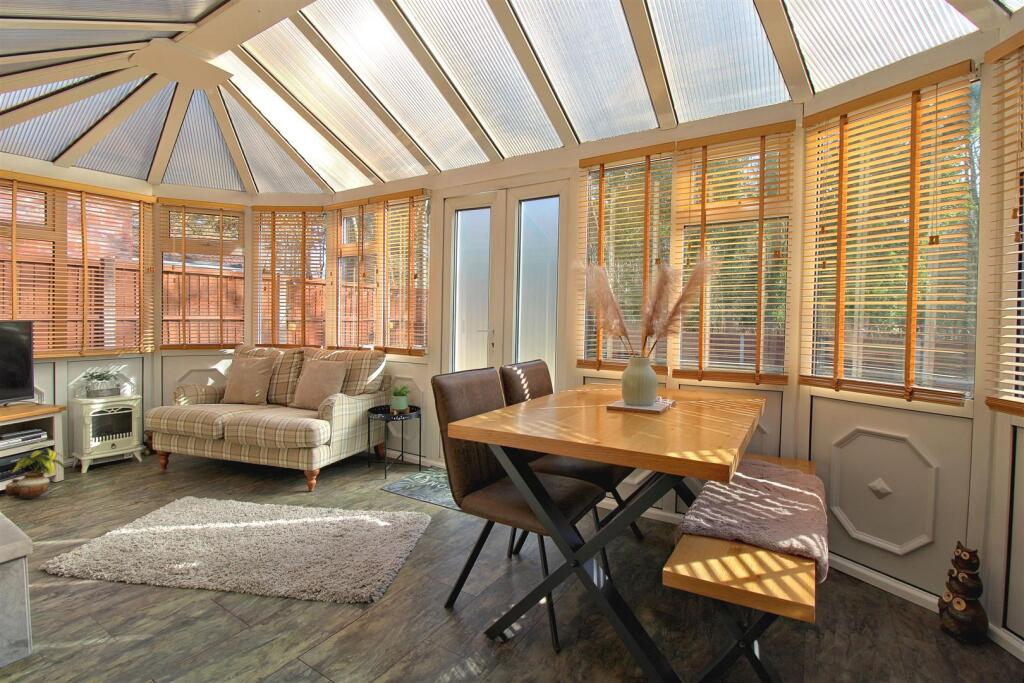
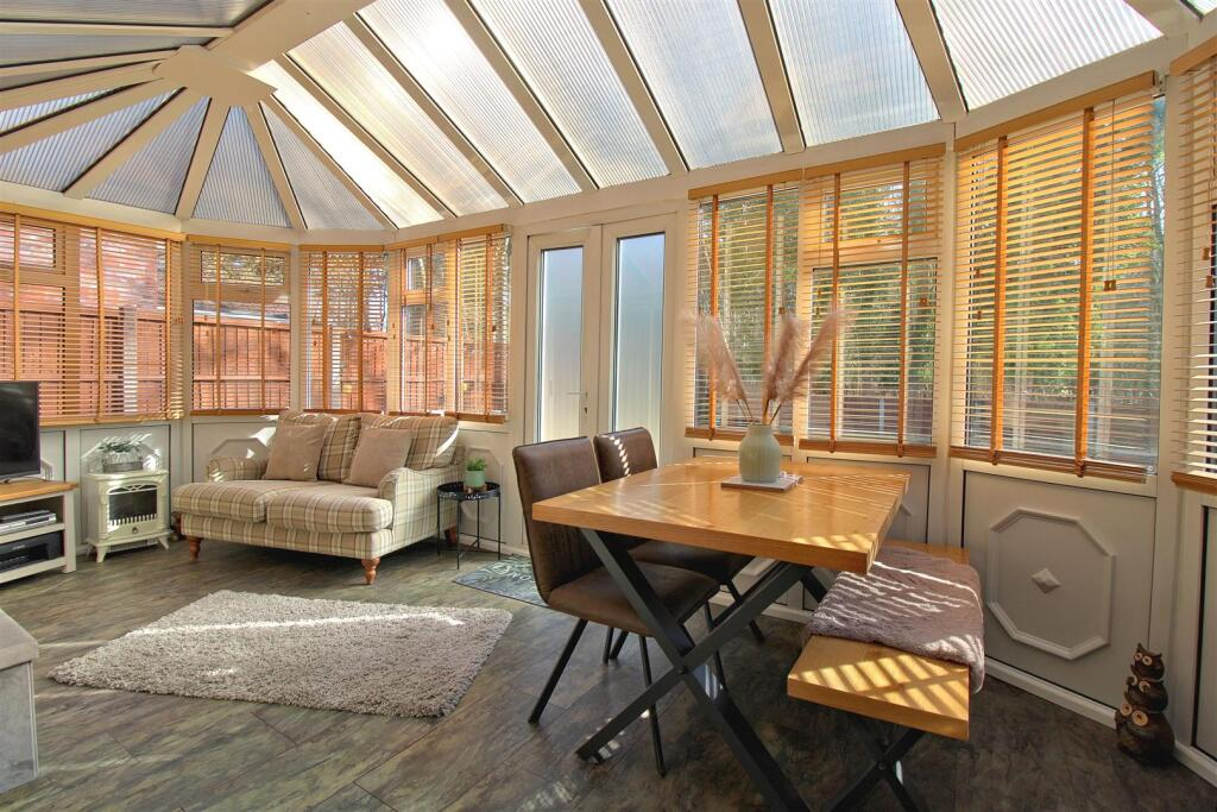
- potted plant [4,444,68,500]
